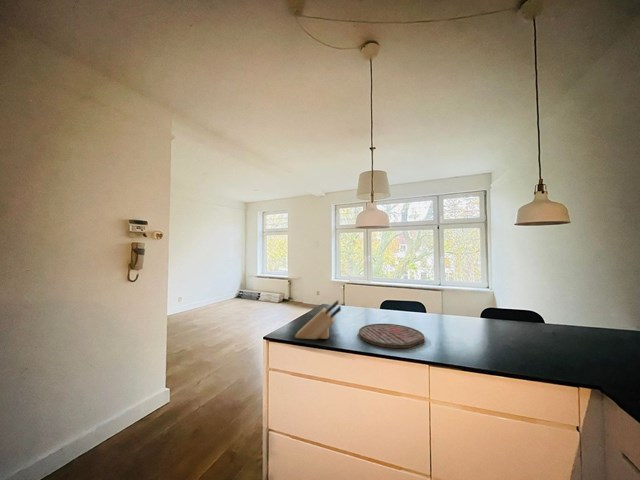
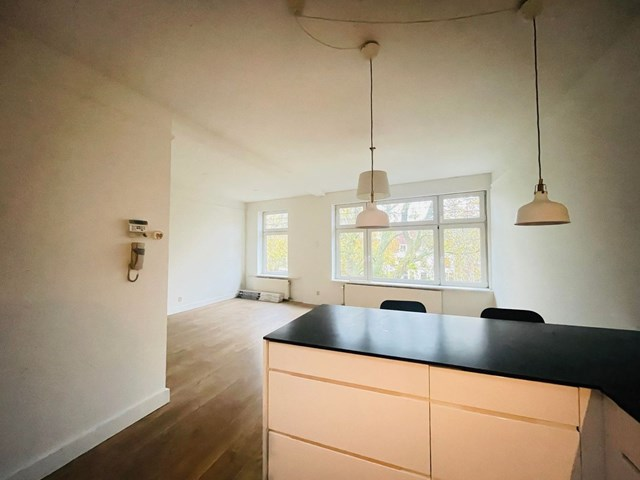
- knife block [294,299,342,340]
- cutting board [358,323,426,349]
